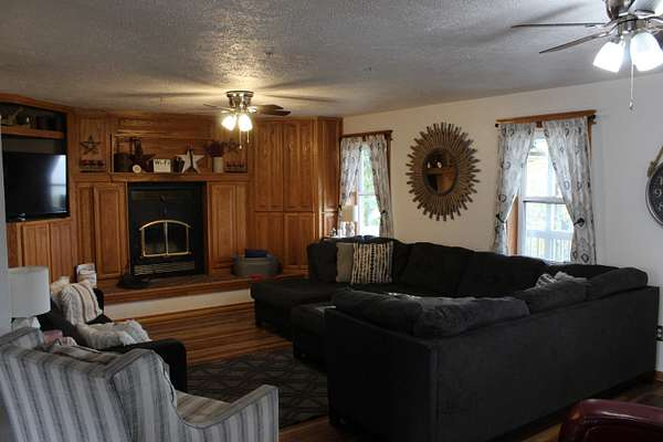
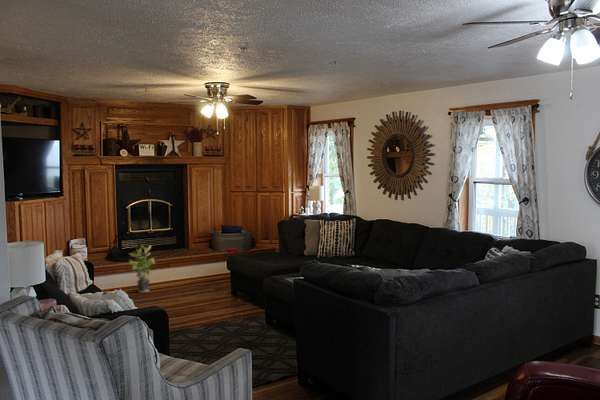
+ potted plant [128,245,156,294]
